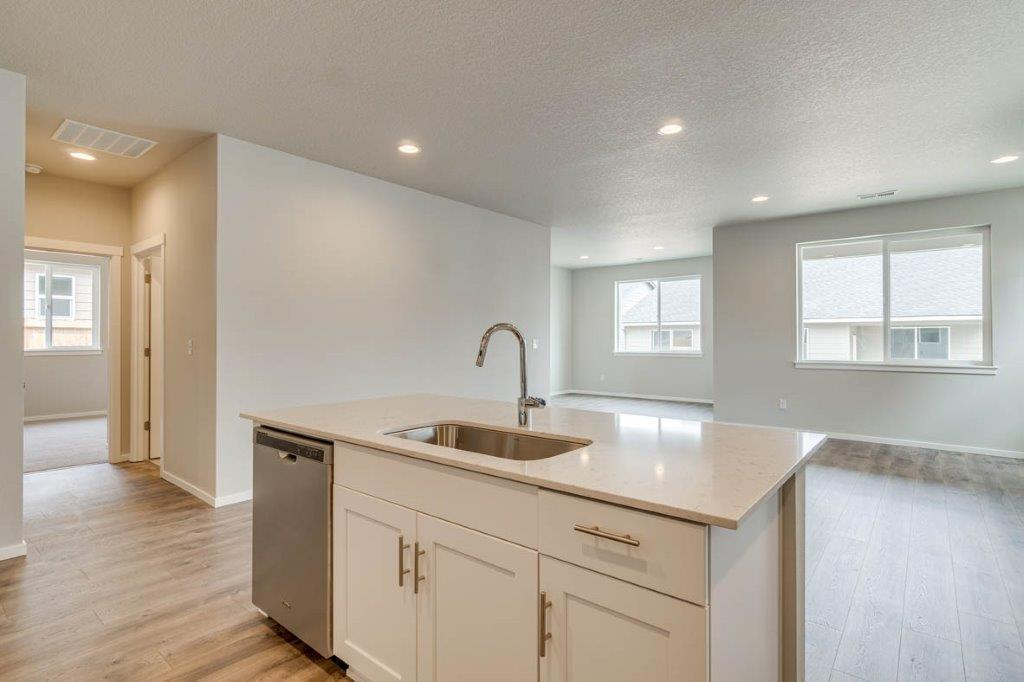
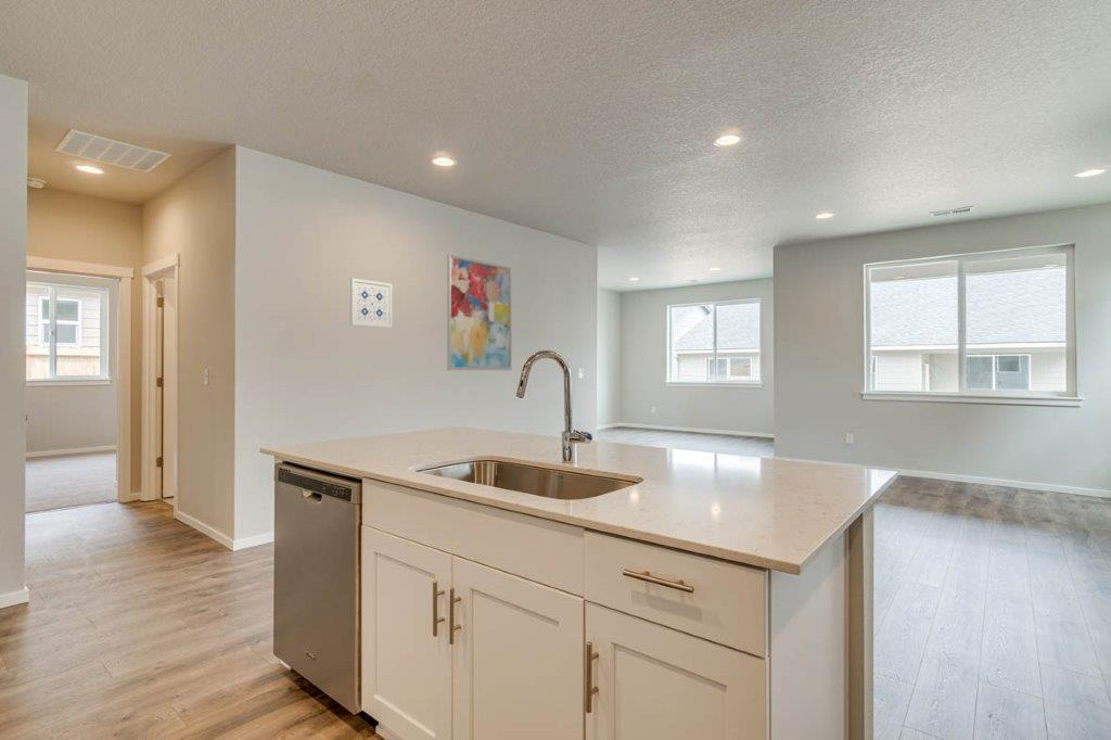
+ wall art [446,253,512,371]
+ wall art [349,277,393,329]
